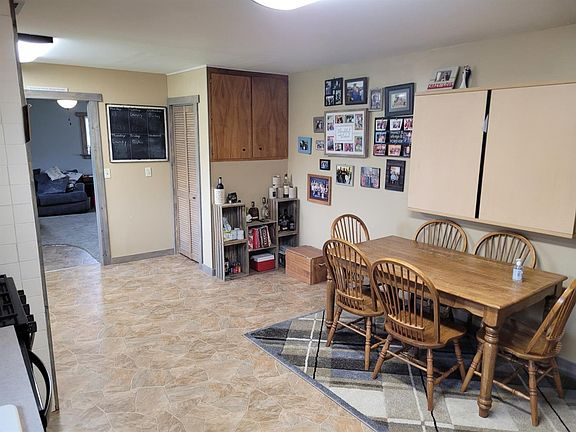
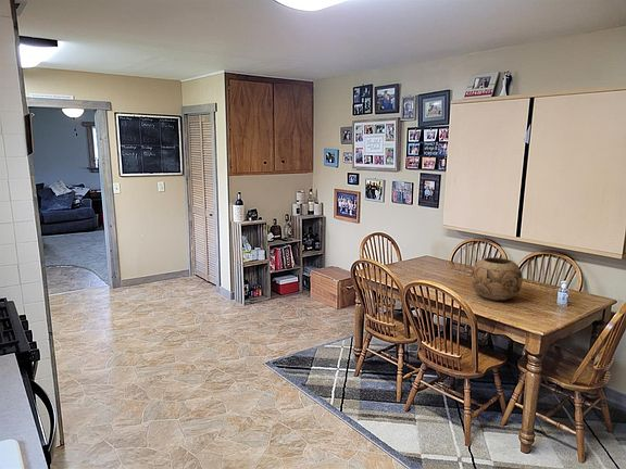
+ decorative bowl [470,256,524,302]
